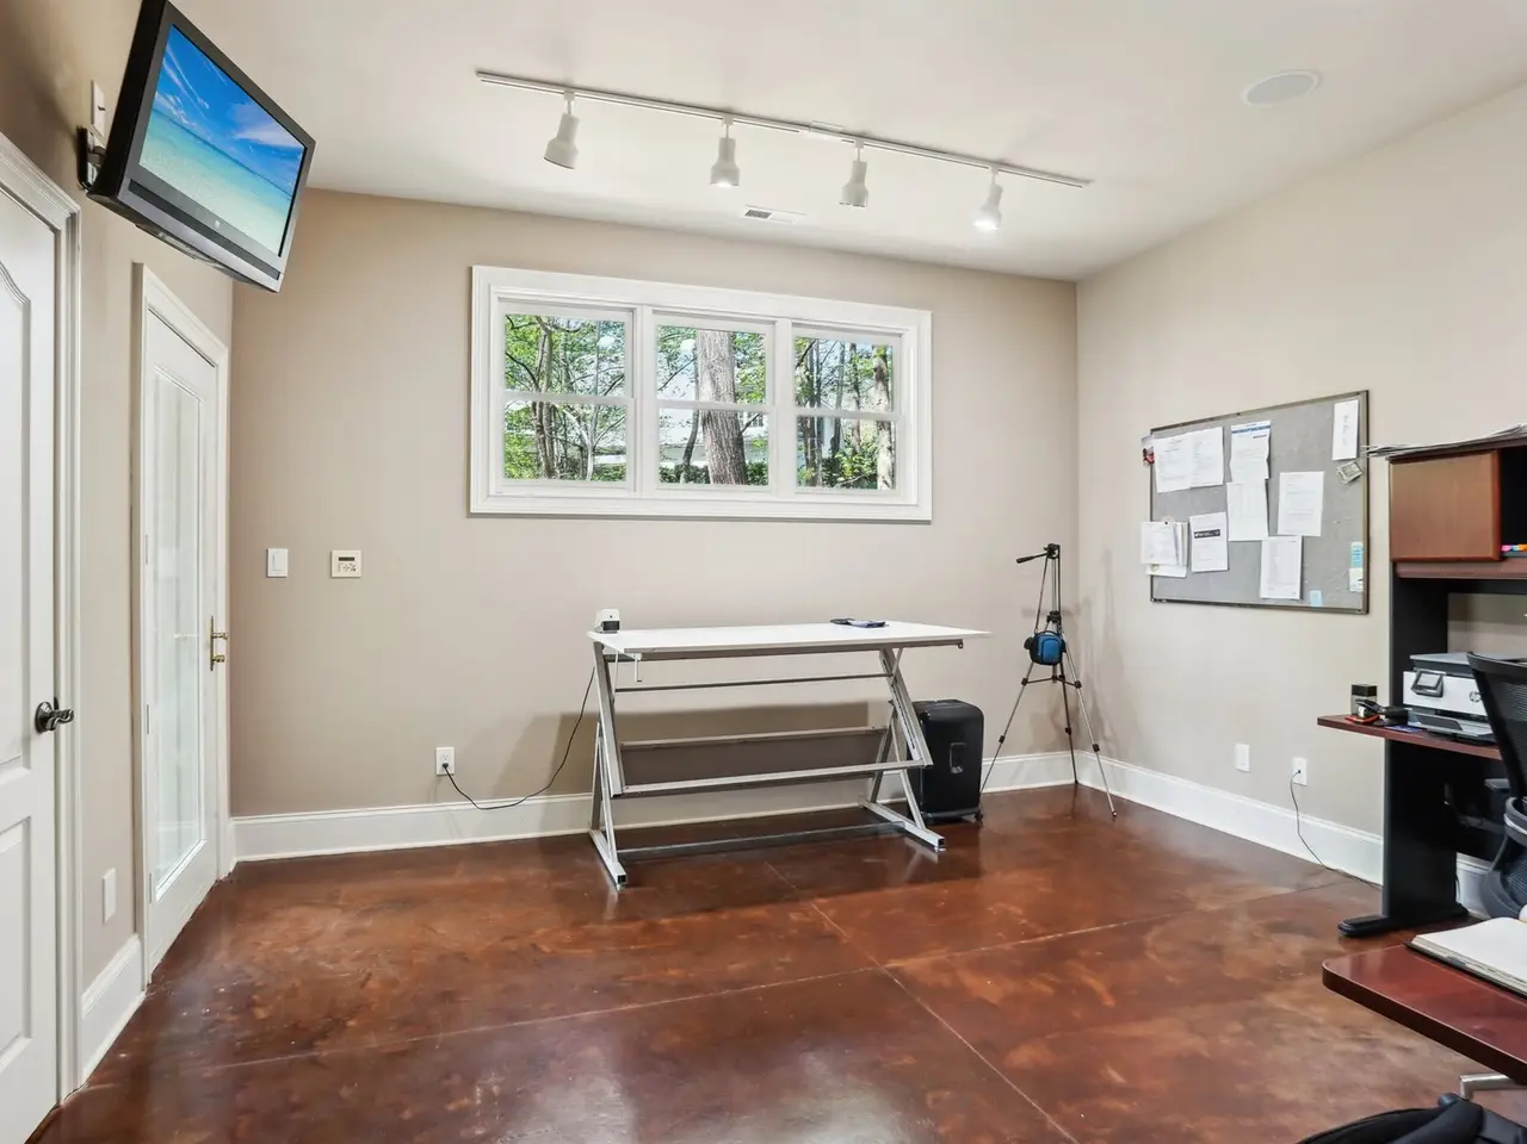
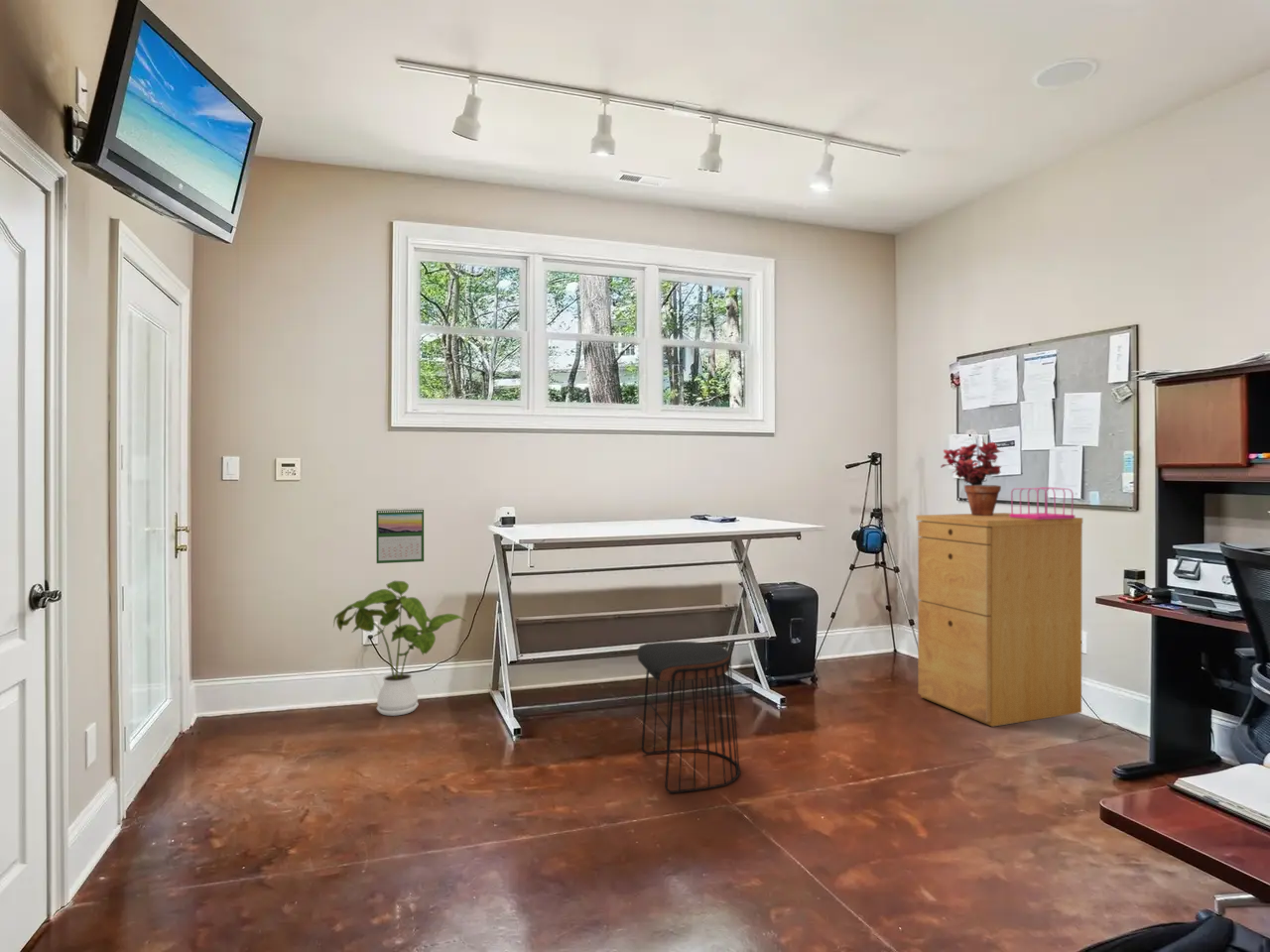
+ stool [636,641,741,794]
+ file sorter [1009,486,1076,520]
+ calendar [375,507,425,564]
+ filing cabinet [916,512,1083,728]
+ house plant [332,580,467,717]
+ potted plant [940,441,1004,516]
